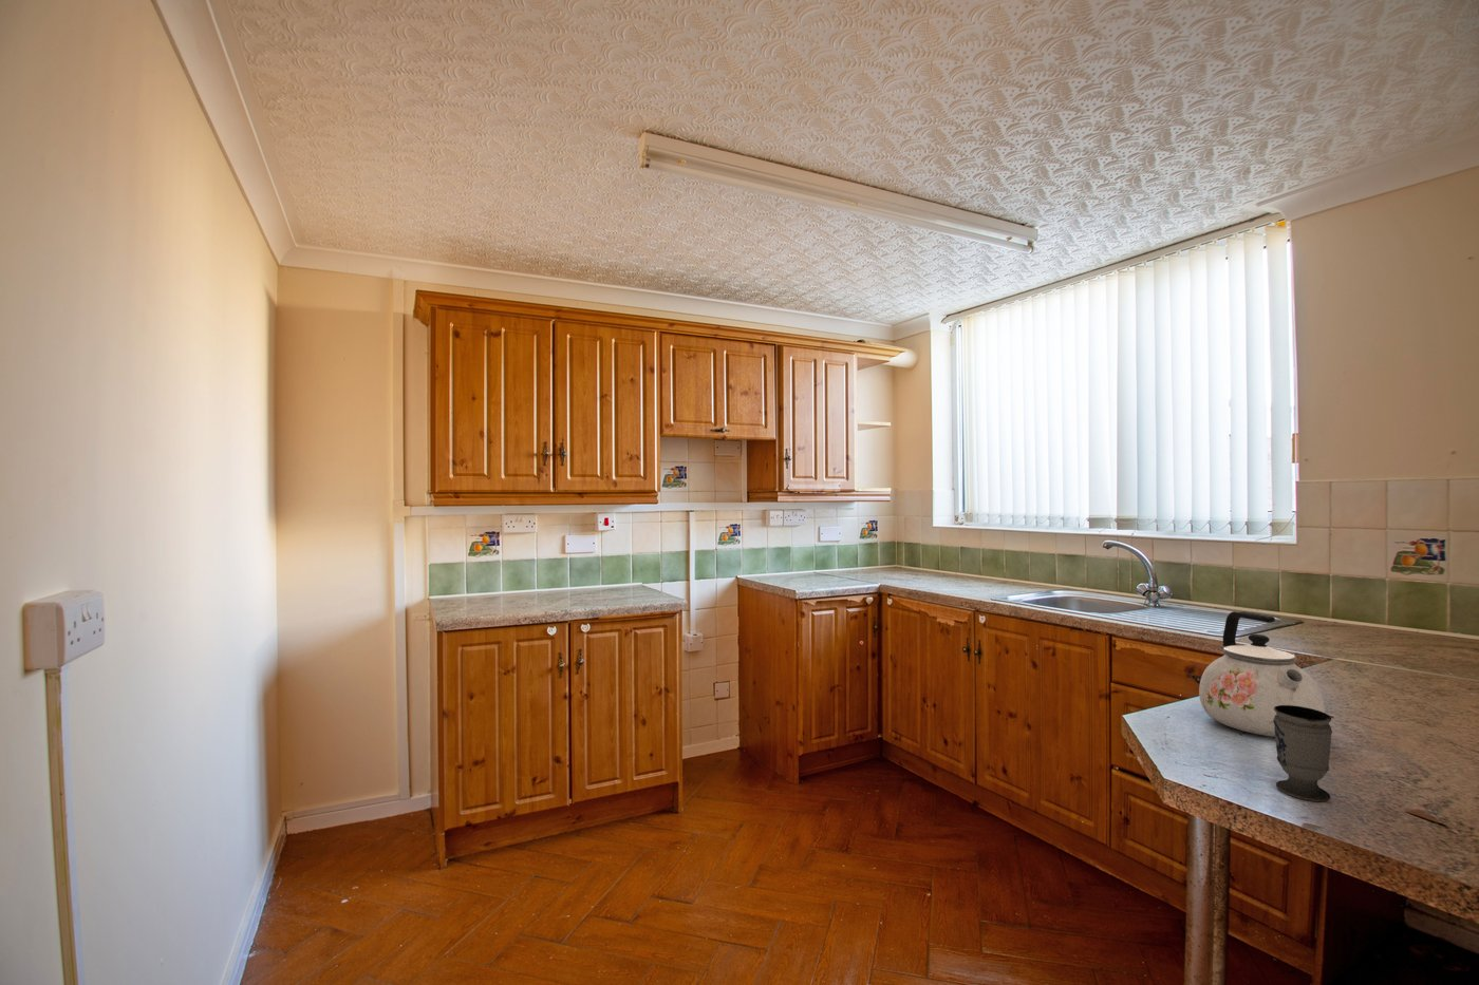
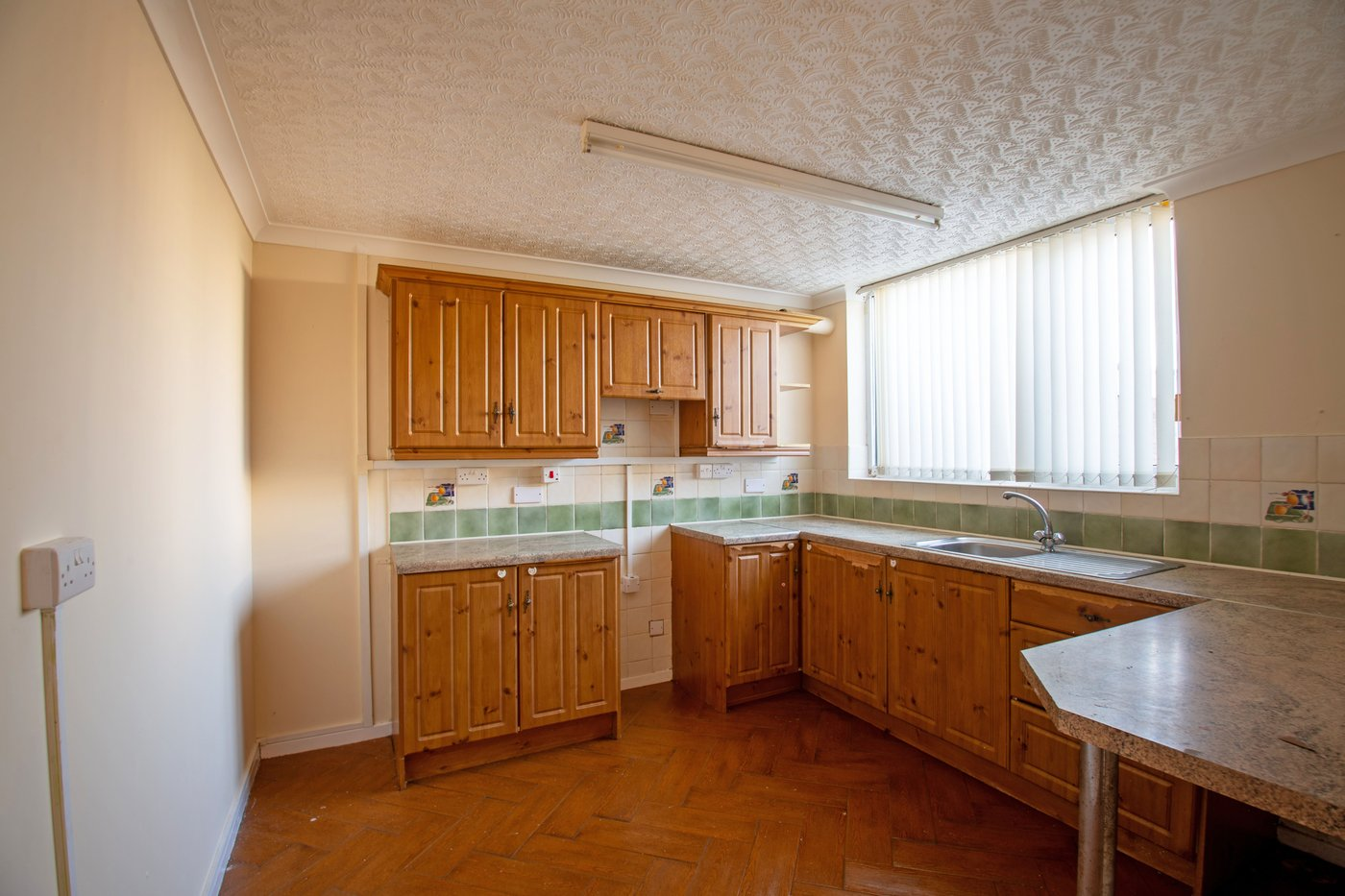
- kettle [1197,610,1326,738]
- cup [1273,706,1333,803]
